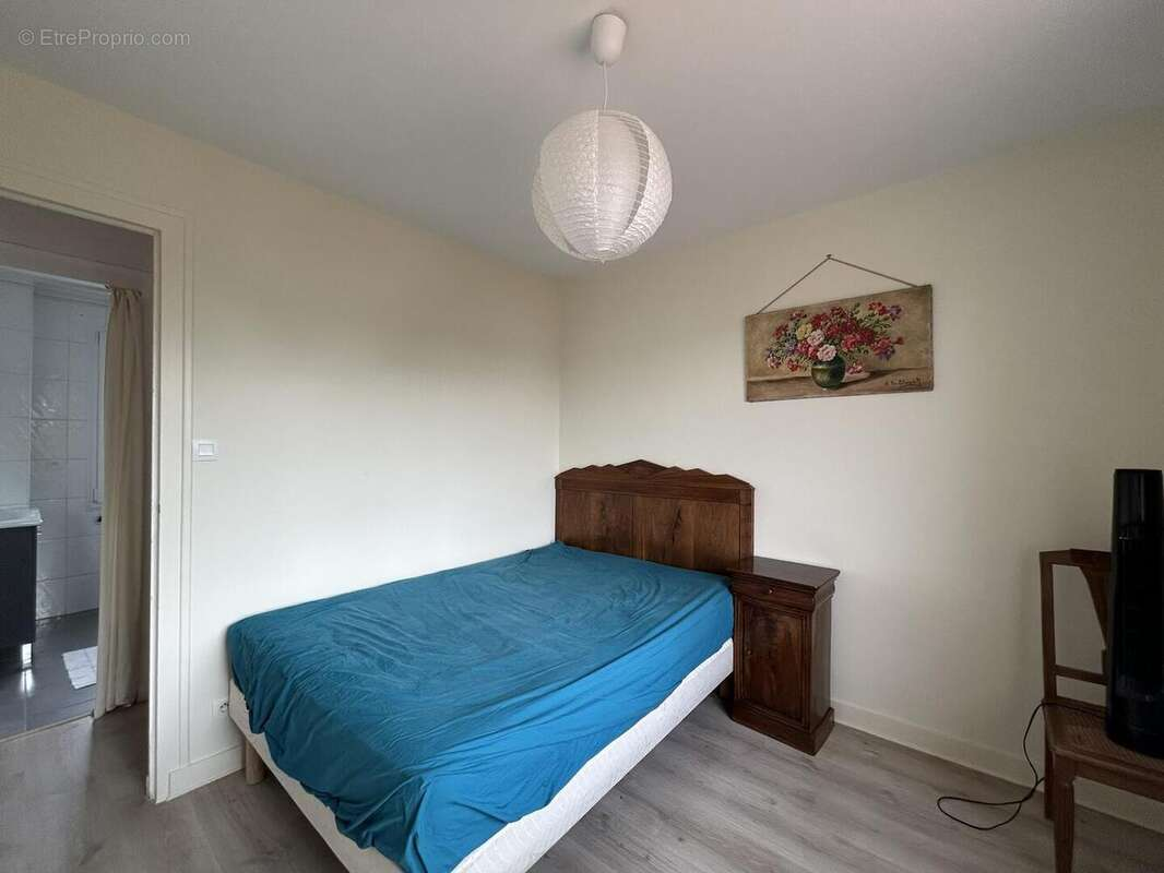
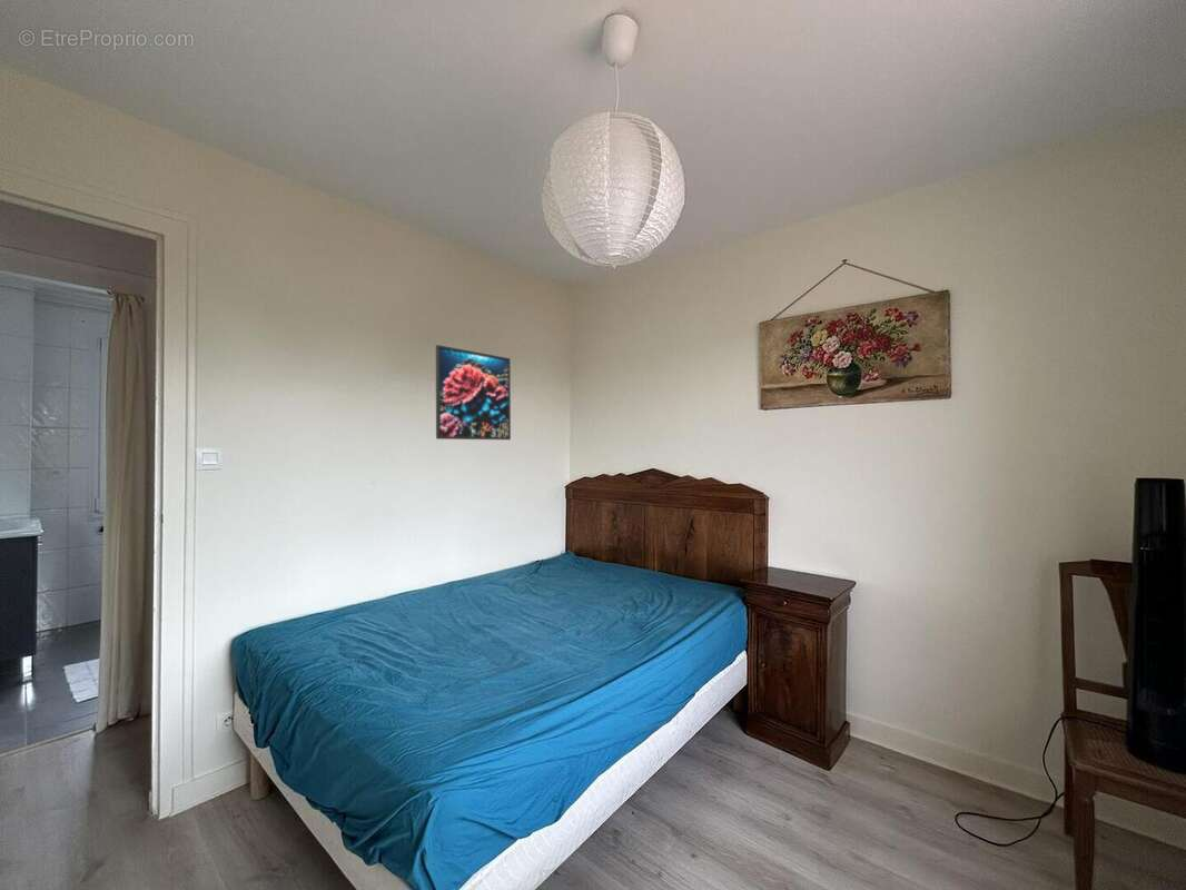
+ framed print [435,344,512,441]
